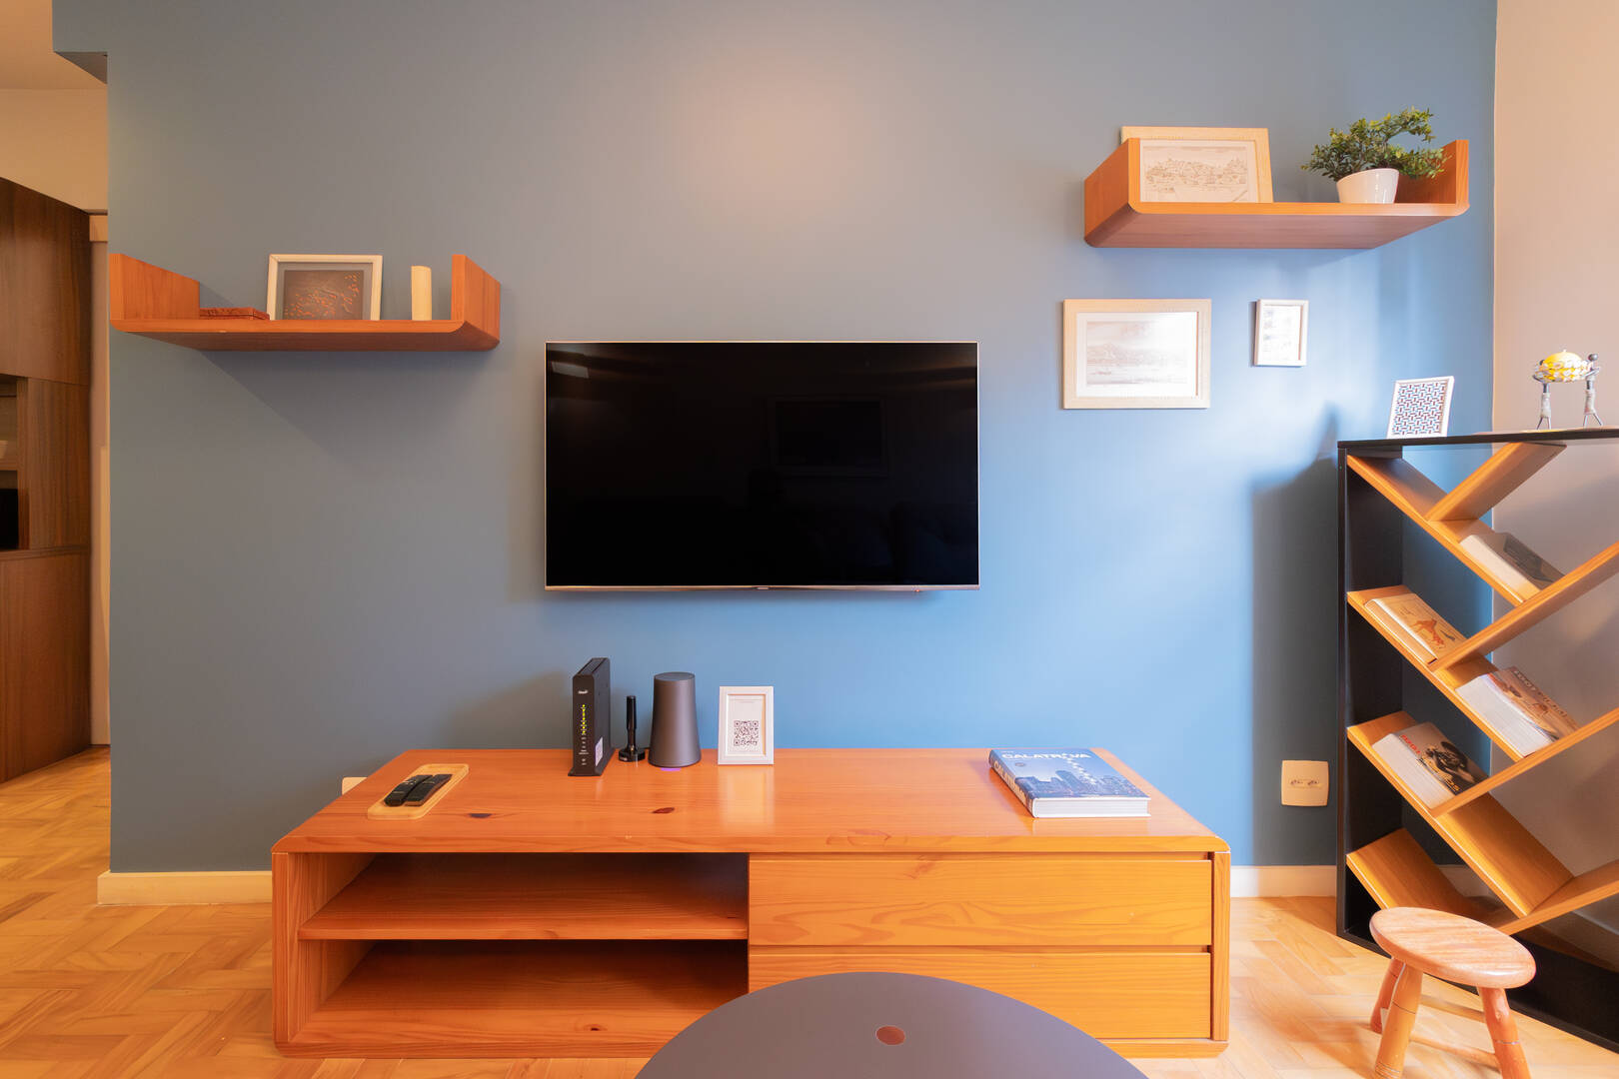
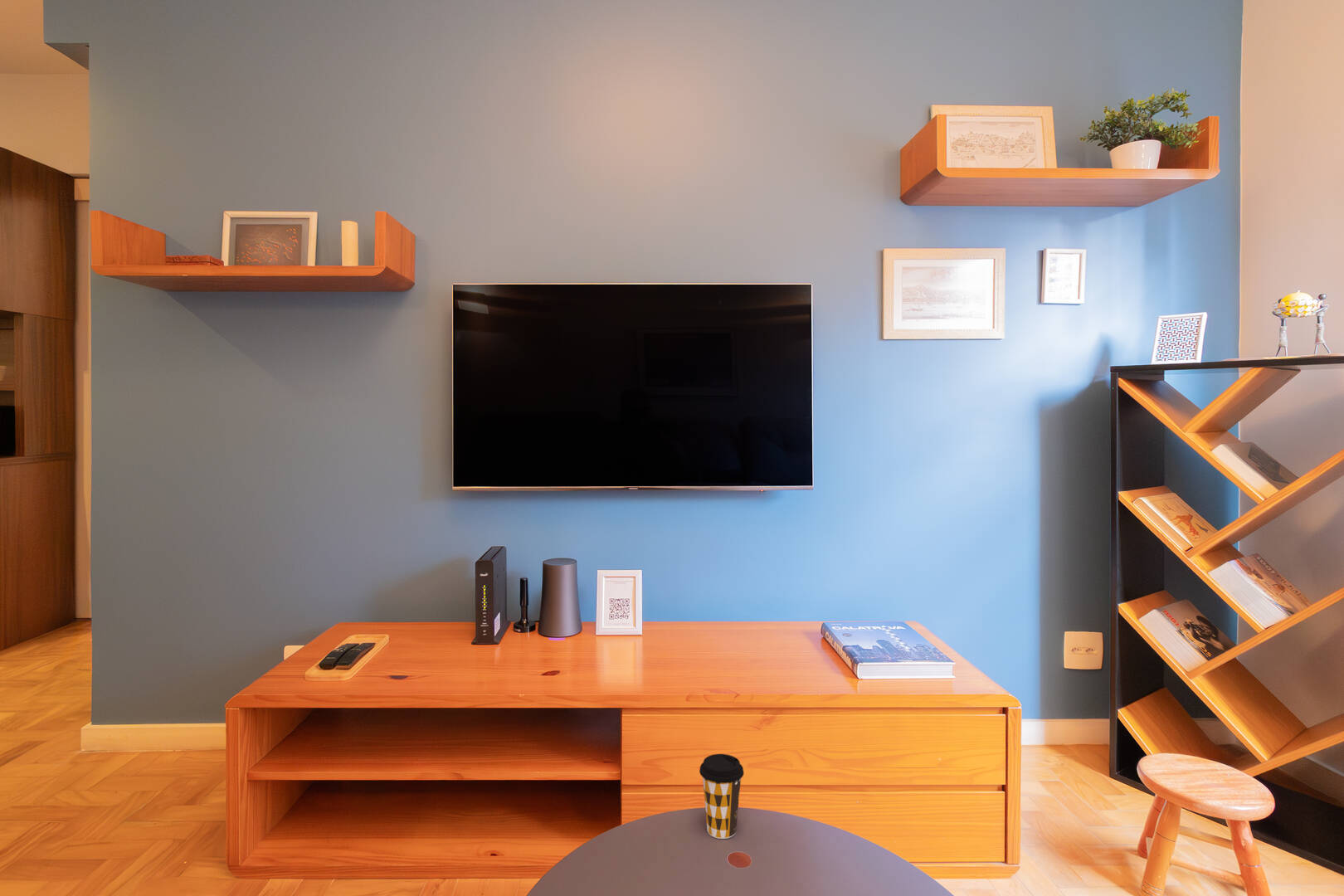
+ coffee cup [699,753,745,840]
